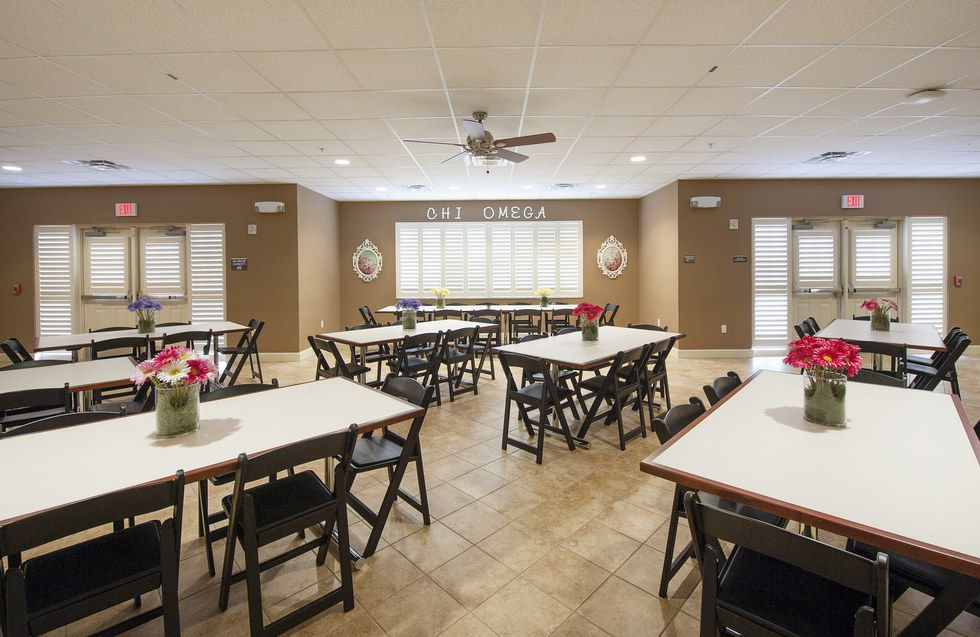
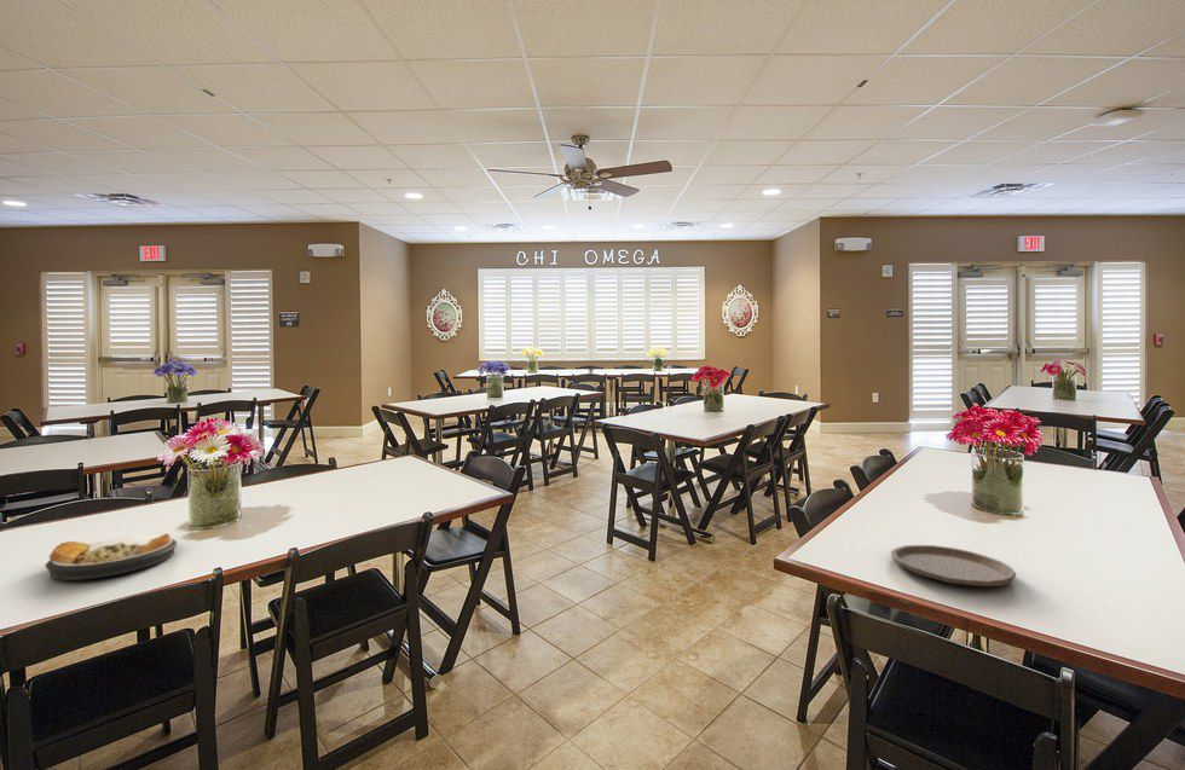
+ plate [890,544,1017,587]
+ plate [44,533,178,581]
